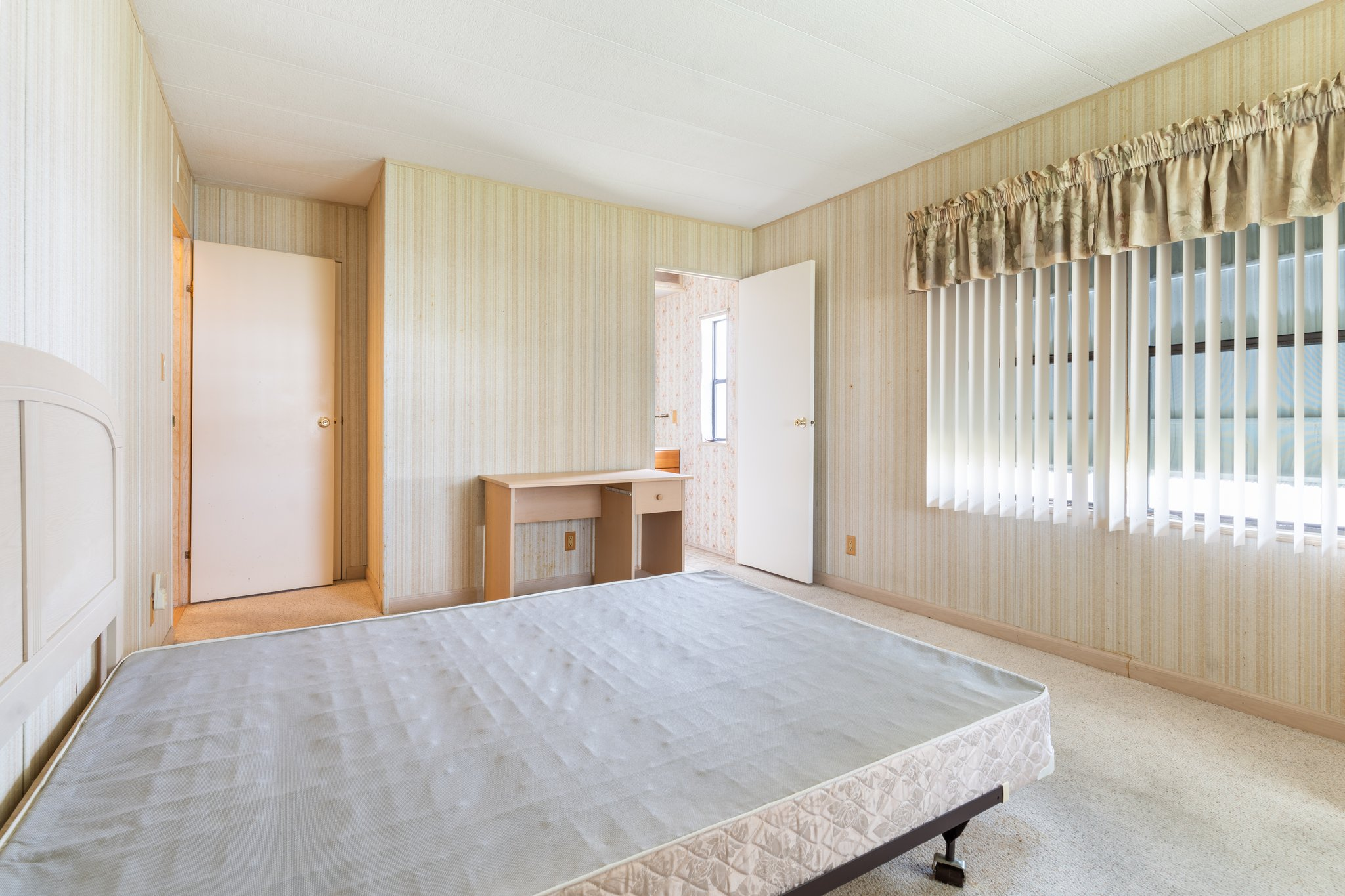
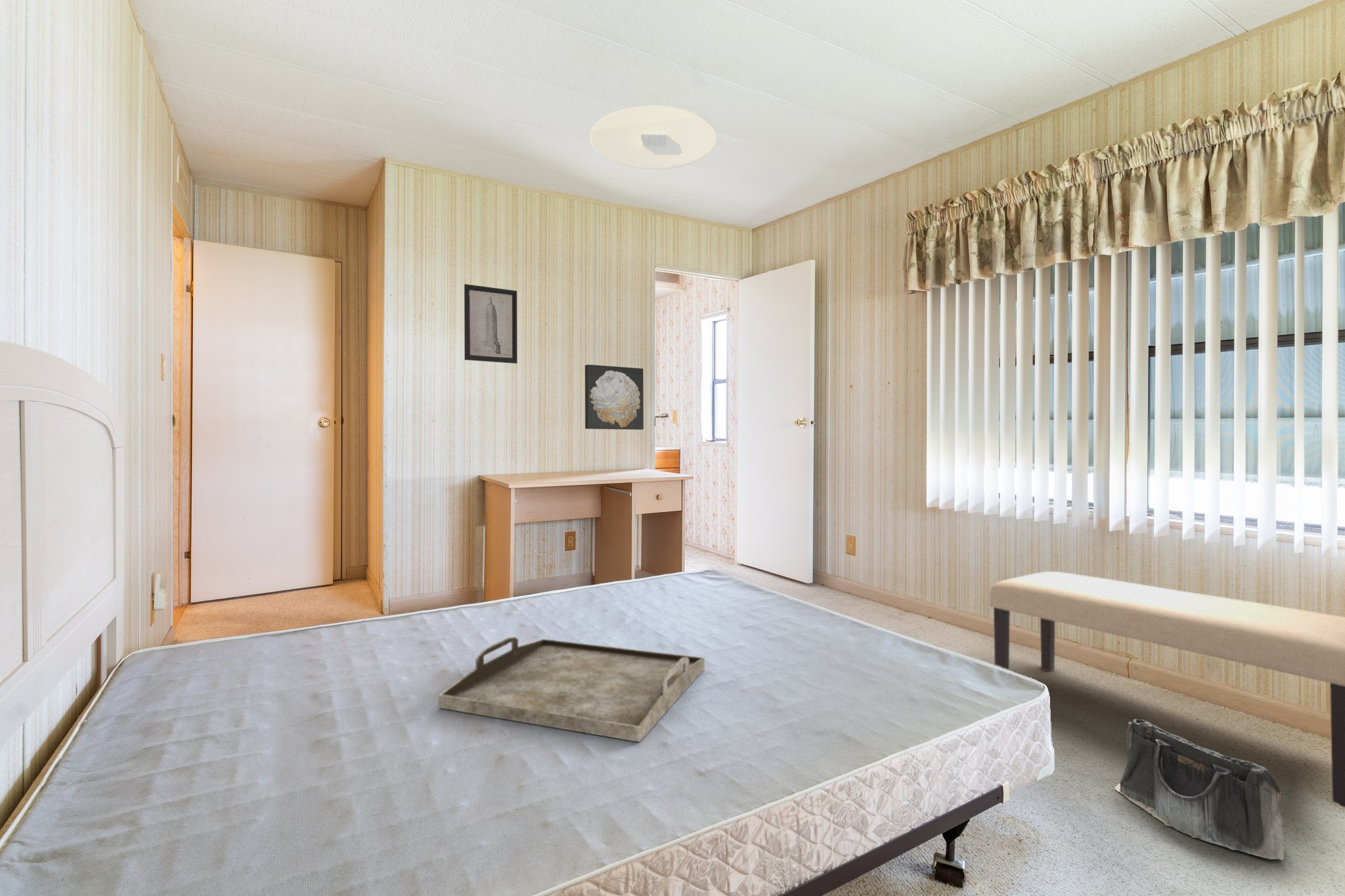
+ serving tray [438,636,705,743]
+ saddlebag [1114,718,1285,861]
+ wall art [584,364,644,431]
+ bench [989,571,1345,808]
+ ceiling light [589,105,718,170]
+ wall art [464,284,518,364]
